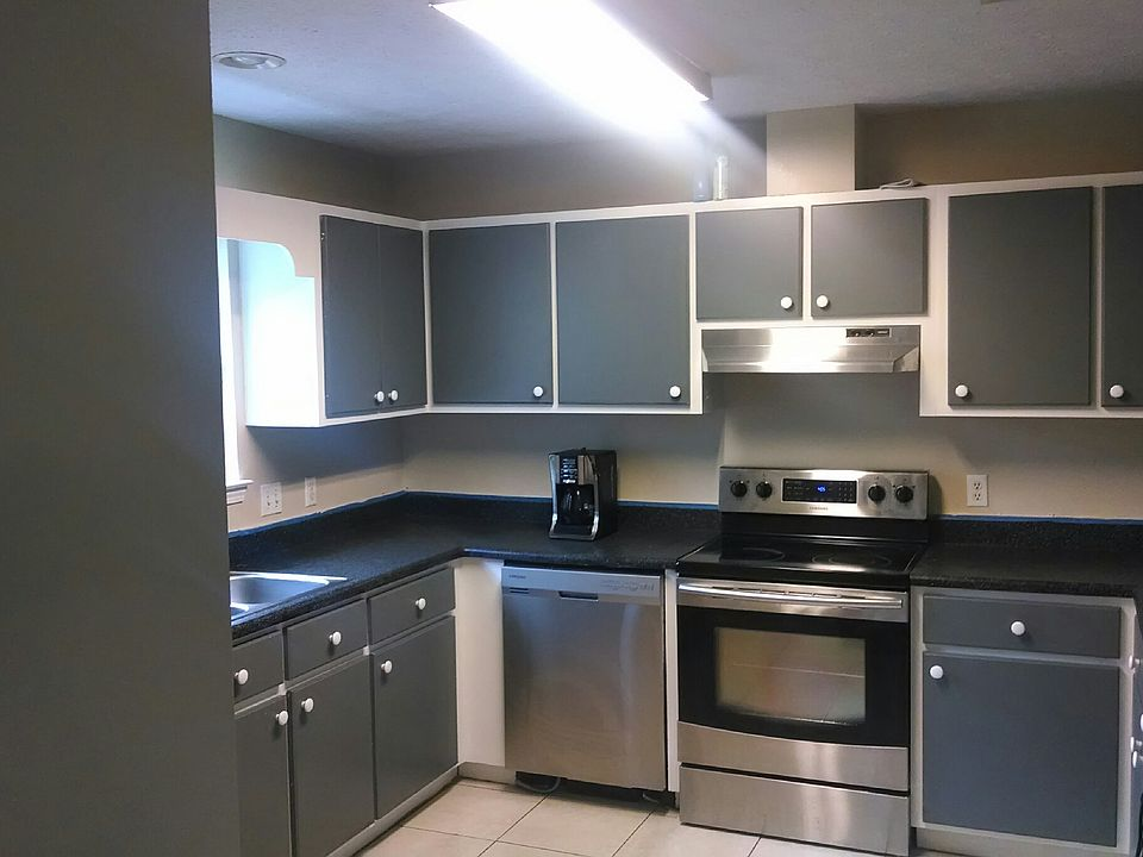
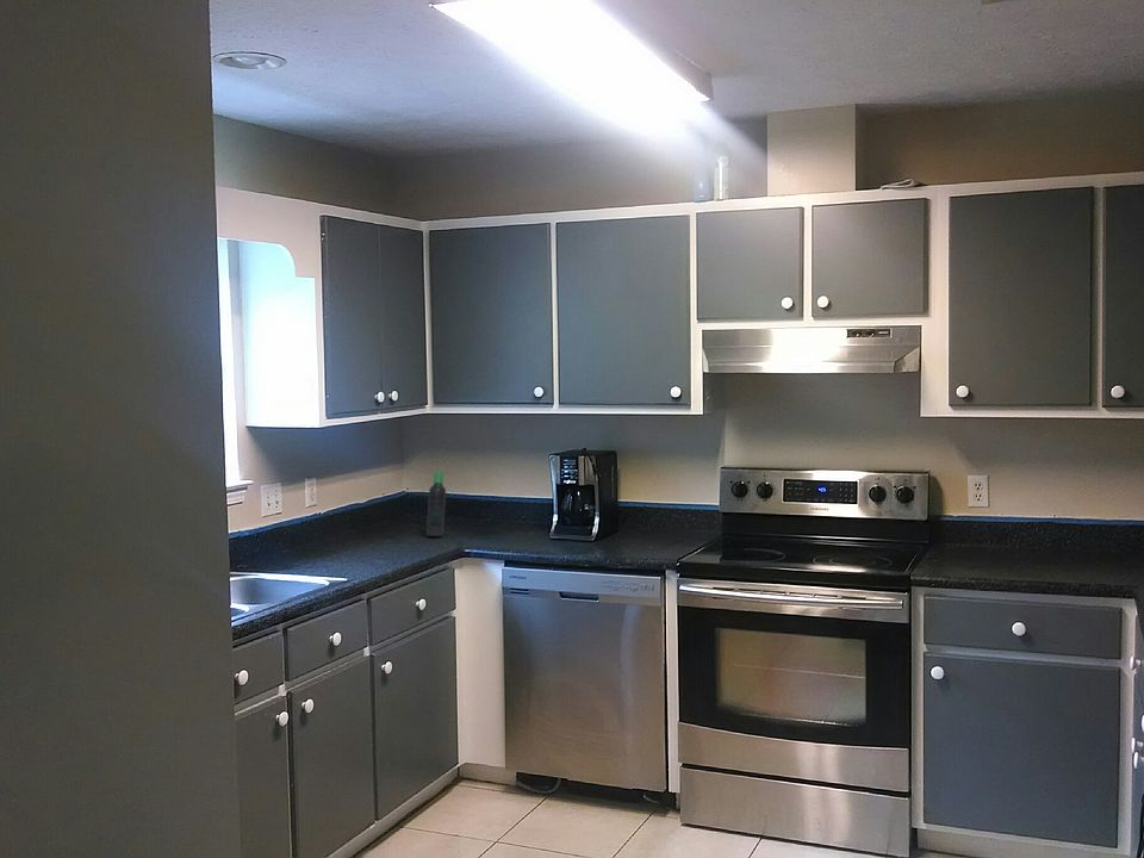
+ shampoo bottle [425,471,447,537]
